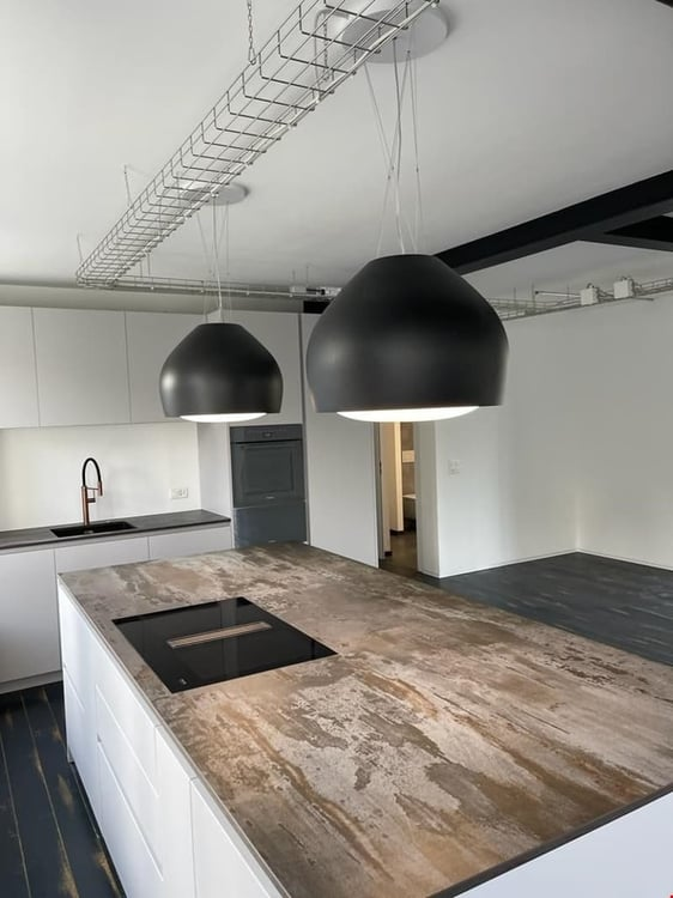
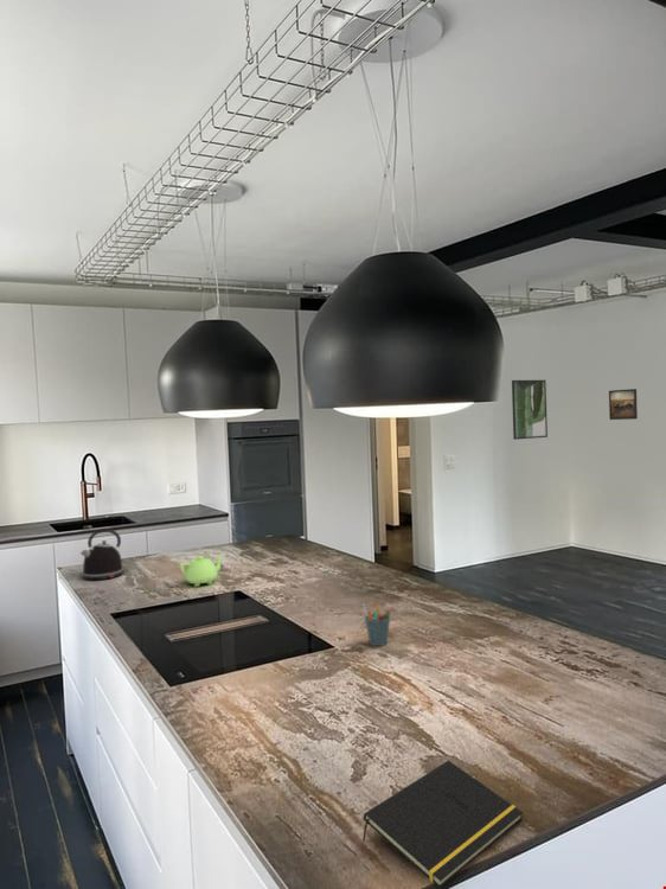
+ kettle [79,527,126,581]
+ notepad [361,760,524,889]
+ pen holder [363,602,392,647]
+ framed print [511,379,549,441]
+ teapot [178,552,225,588]
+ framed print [608,388,639,421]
